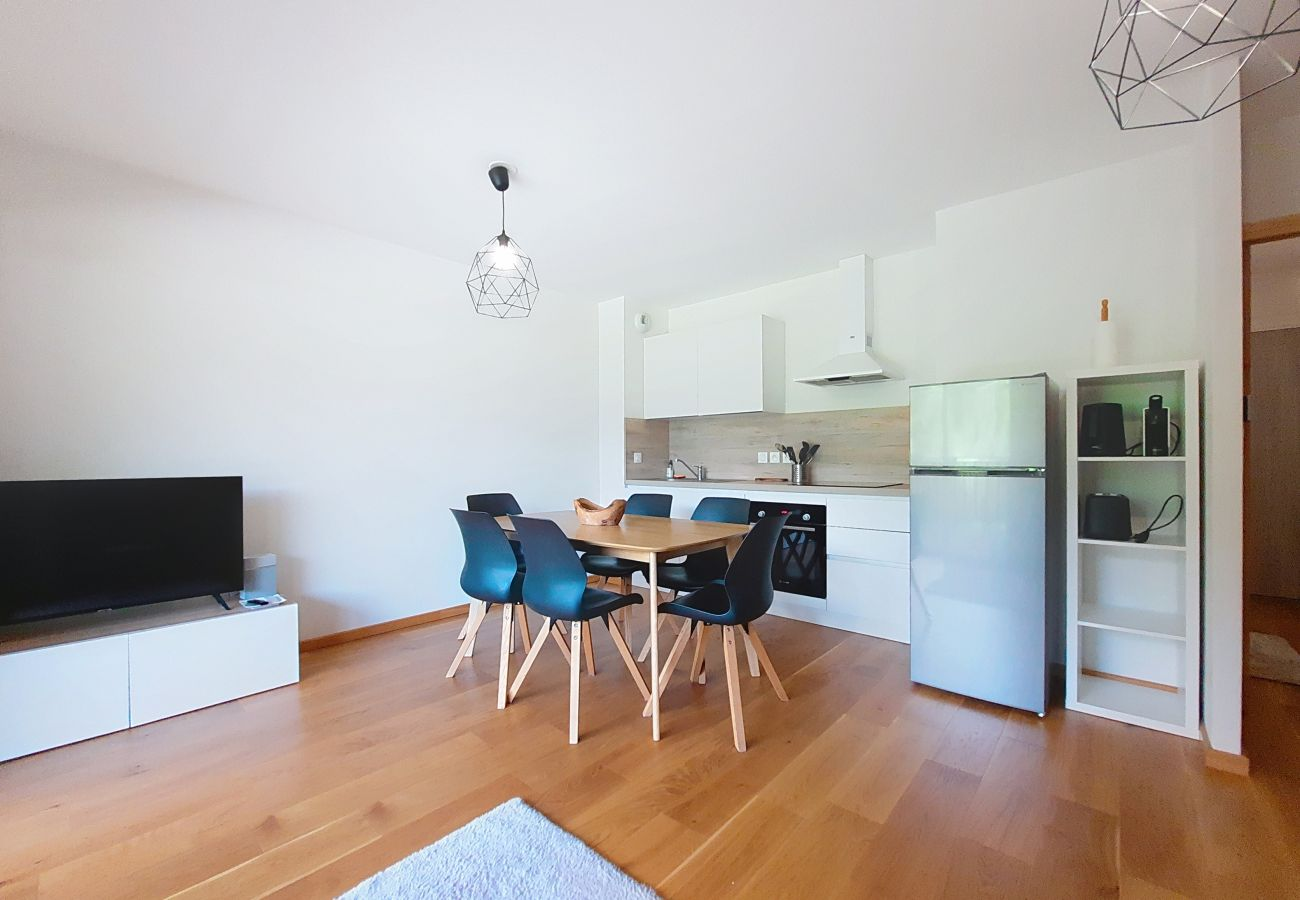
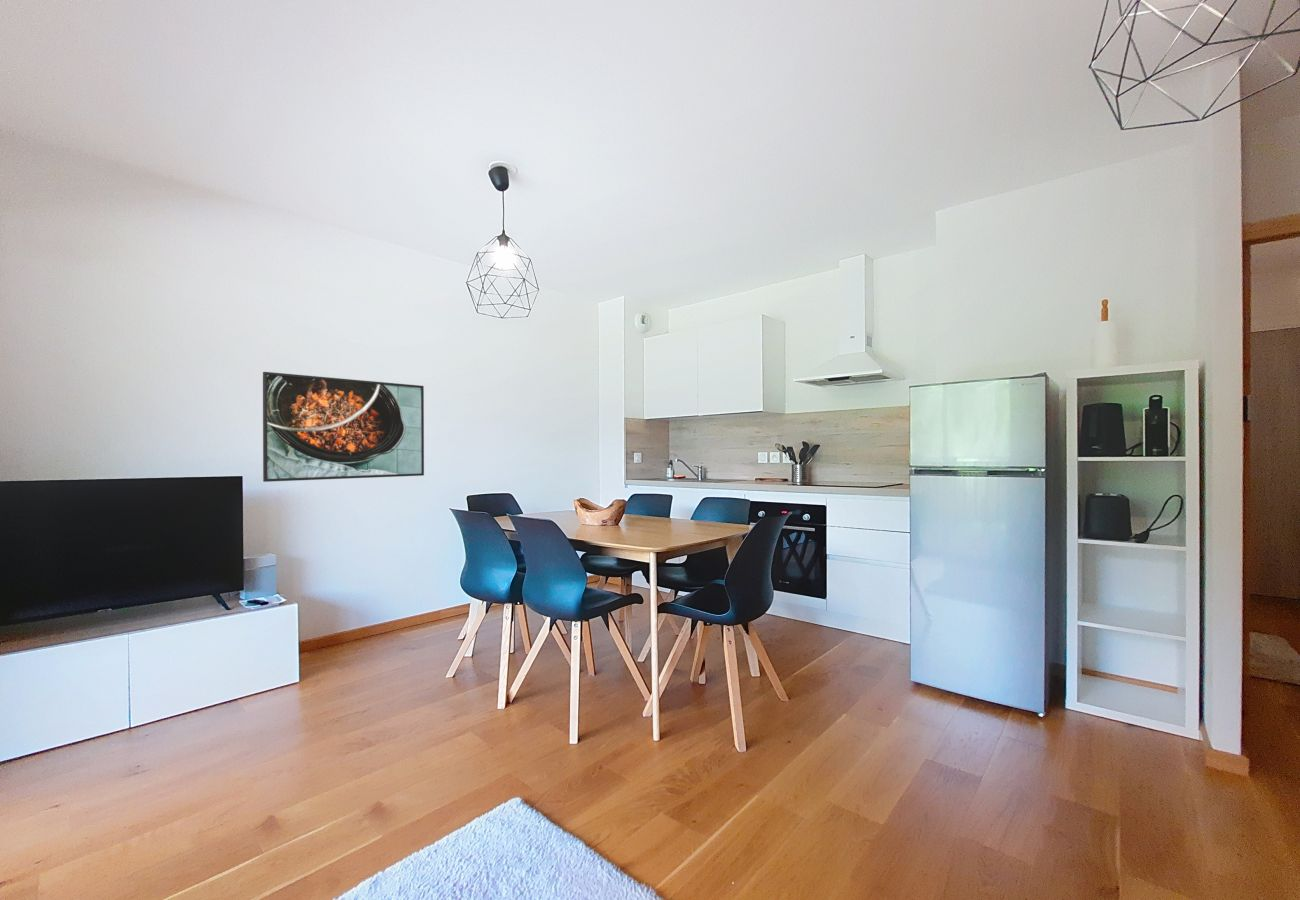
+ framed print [262,371,425,483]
